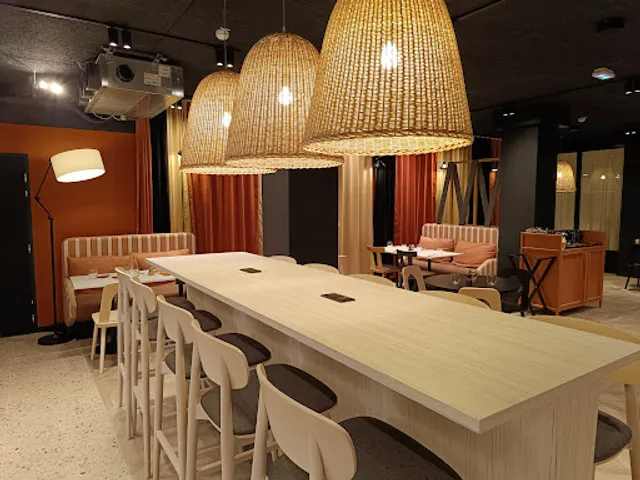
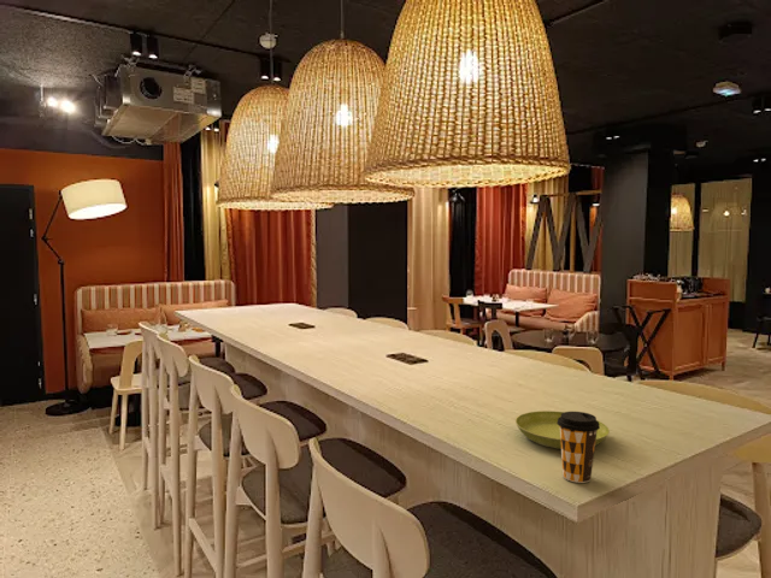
+ coffee cup [557,411,600,484]
+ saucer [514,409,611,450]
